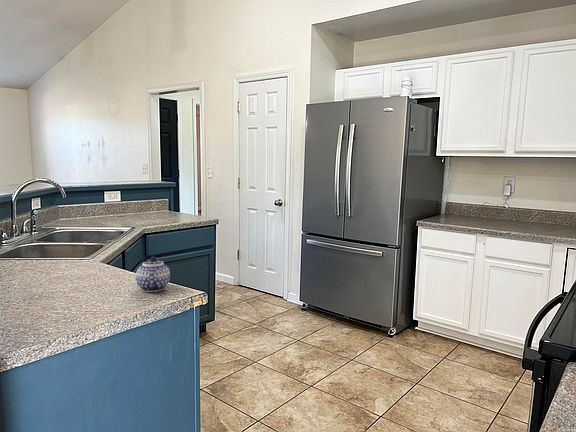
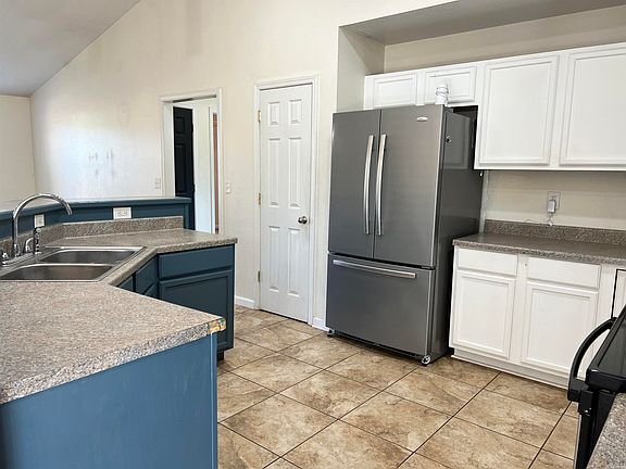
- teapot [135,256,171,293]
